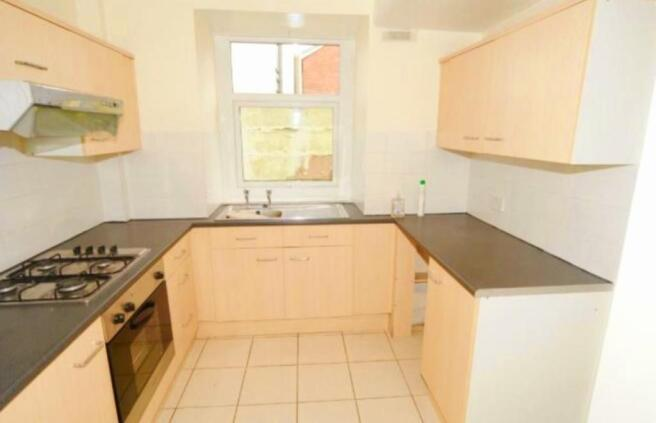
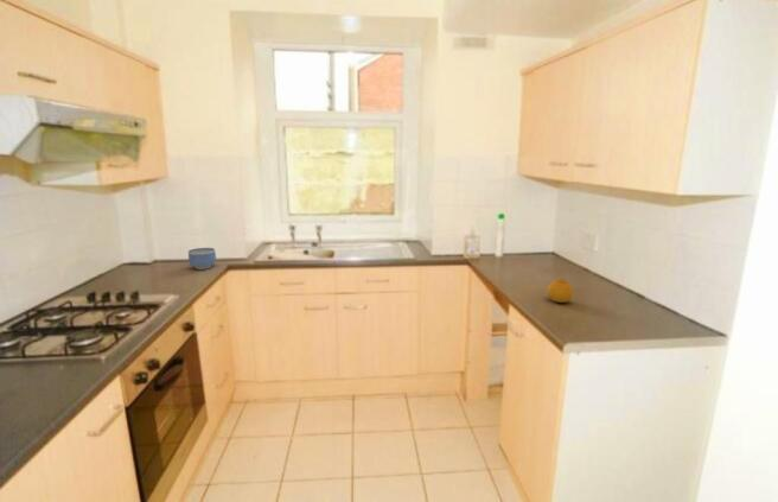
+ bowl [187,247,217,271]
+ fruit [547,278,574,304]
